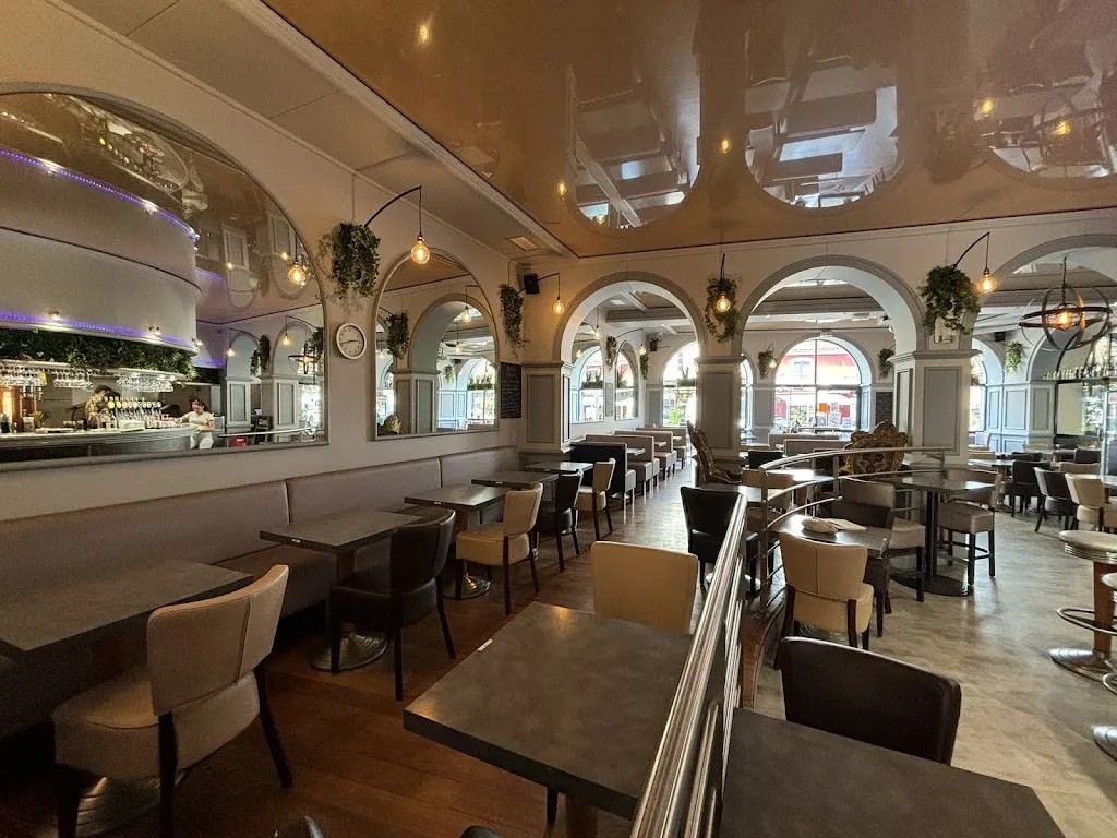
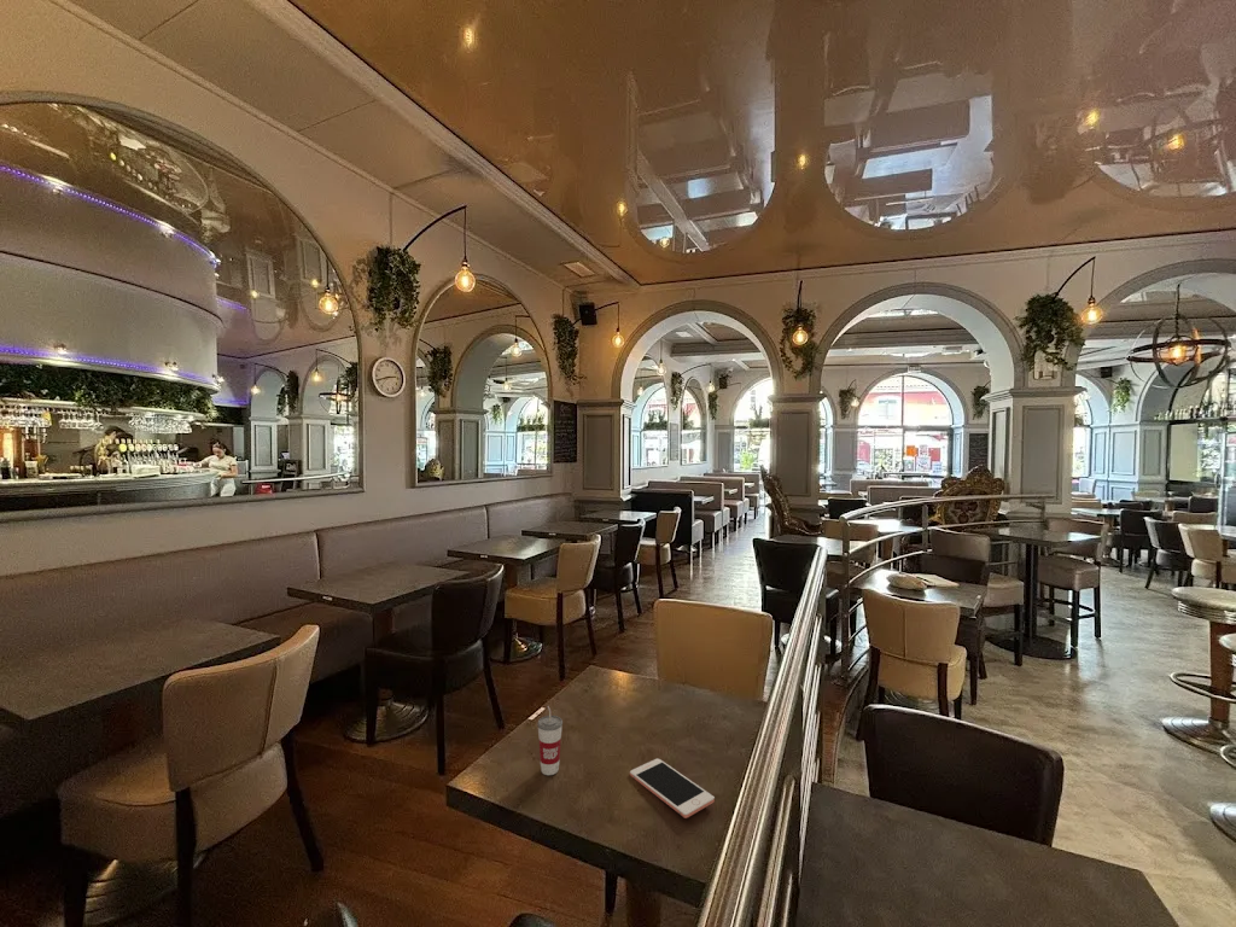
+ cell phone [629,758,716,820]
+ cup [537,705,564,776]
